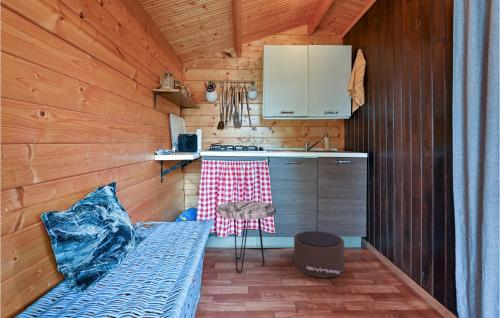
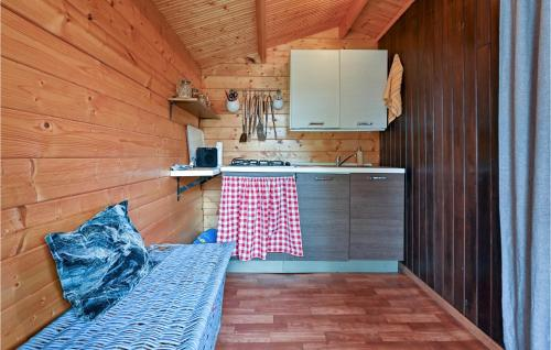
- side table [216,200,277,274]
- pouf [293,230,345,279]
